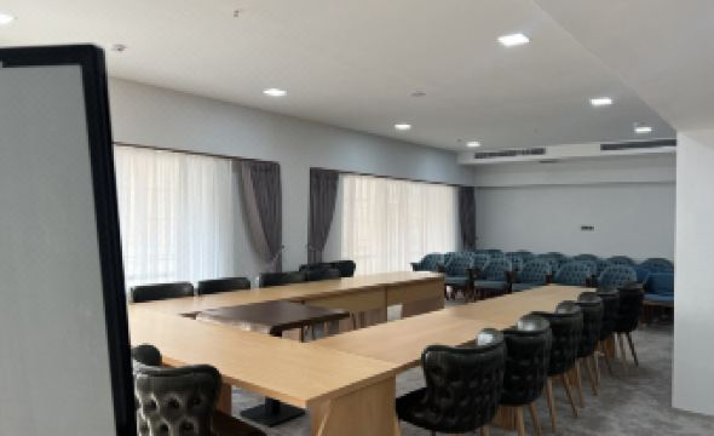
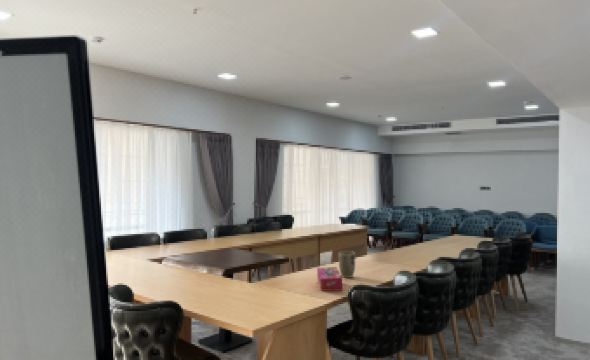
+ tissue box [316,266,343,292]
+ plant pot [338,250,356,279]
